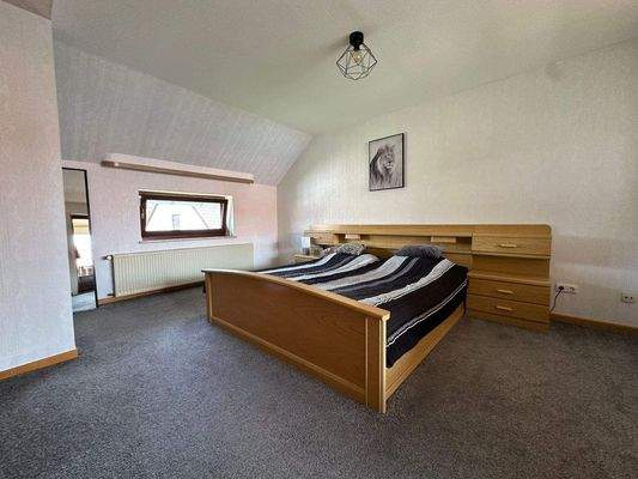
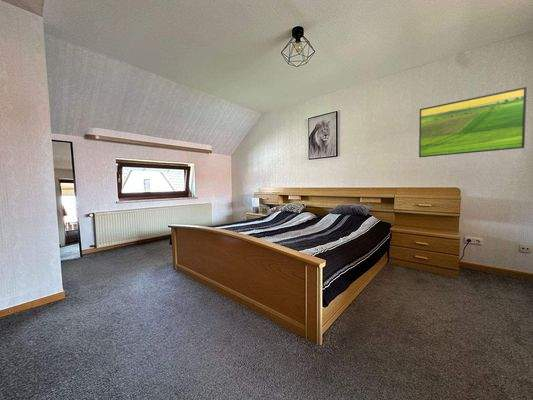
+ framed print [418,86,528,158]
